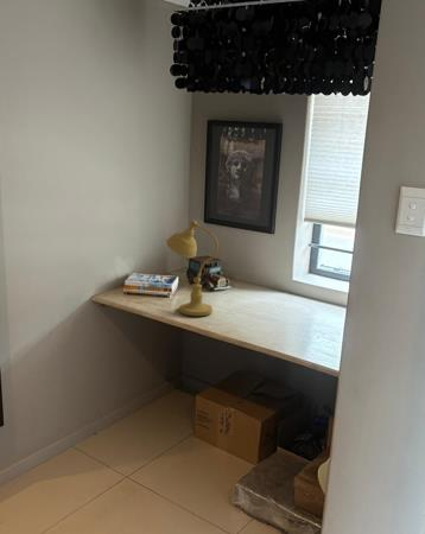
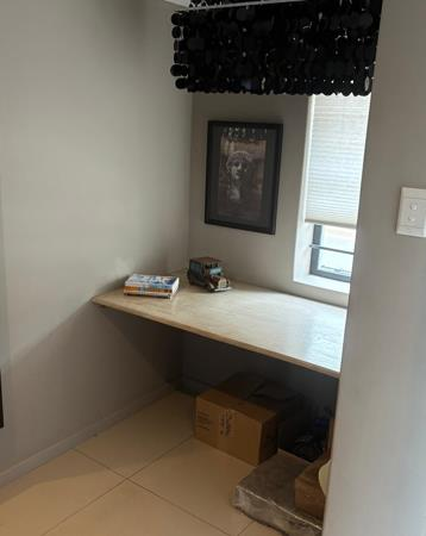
- desk lamp [165,220,220,317]
